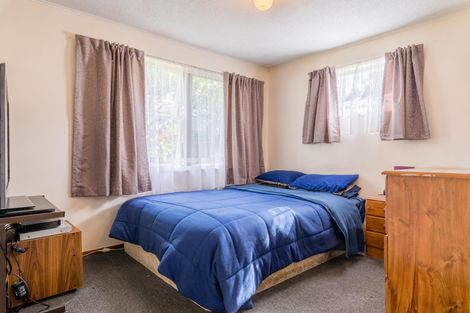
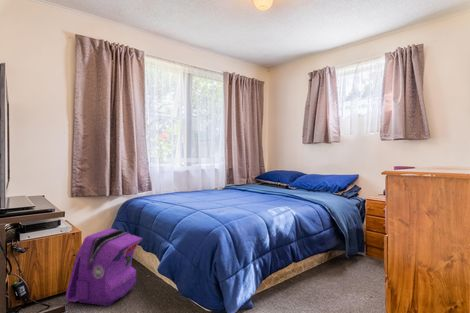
+ backpack [65,227,144,307]
